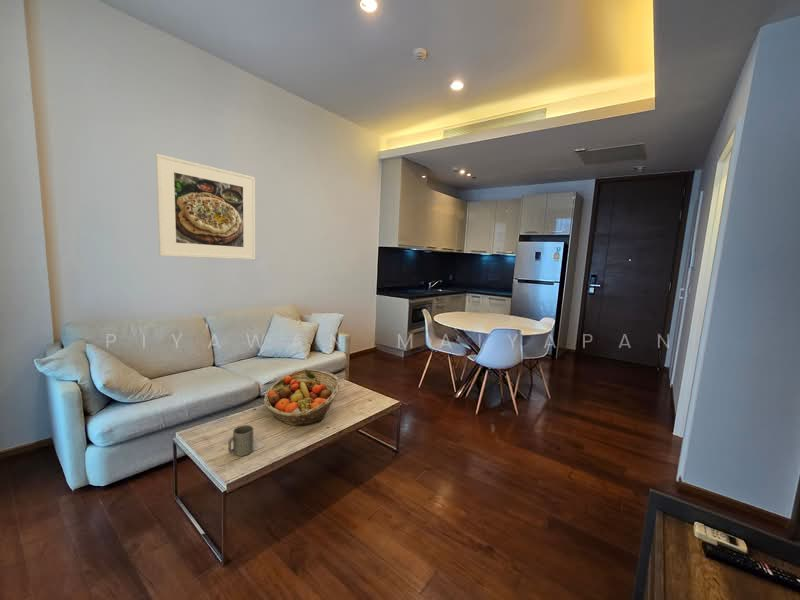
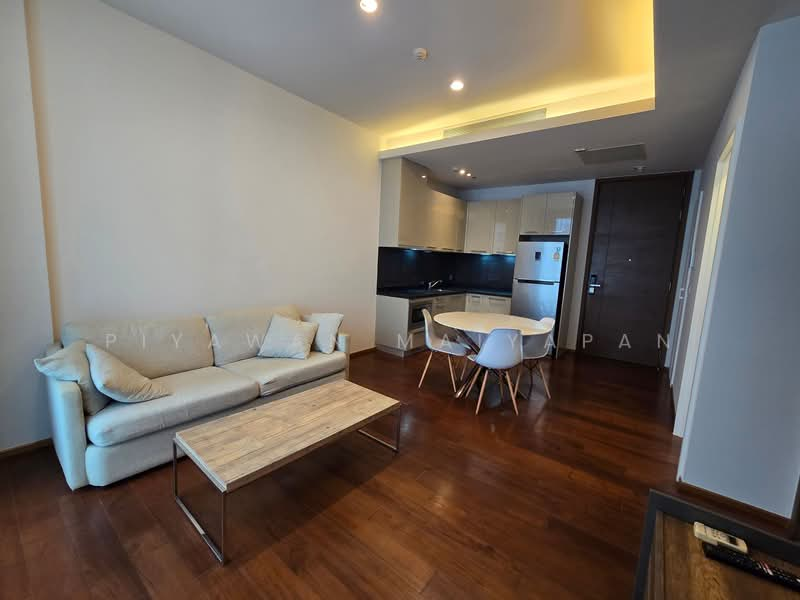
- fruit basket [263,368,342,427]
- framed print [155,153,256,261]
- mug [227,424,254,457]
